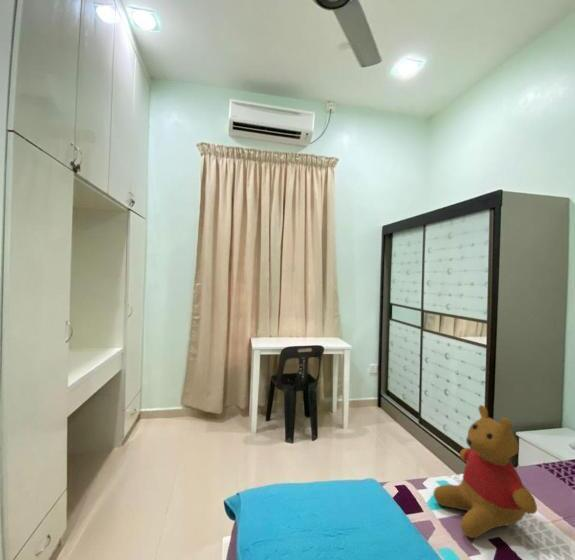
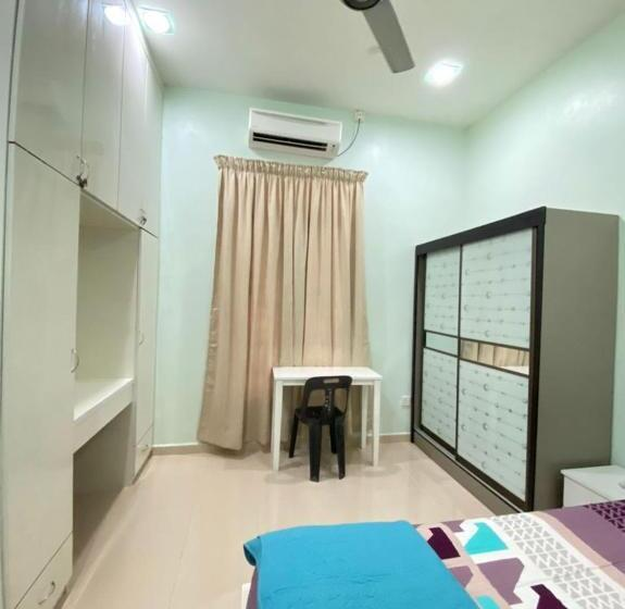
- teddy bear [432,404,538,539]
